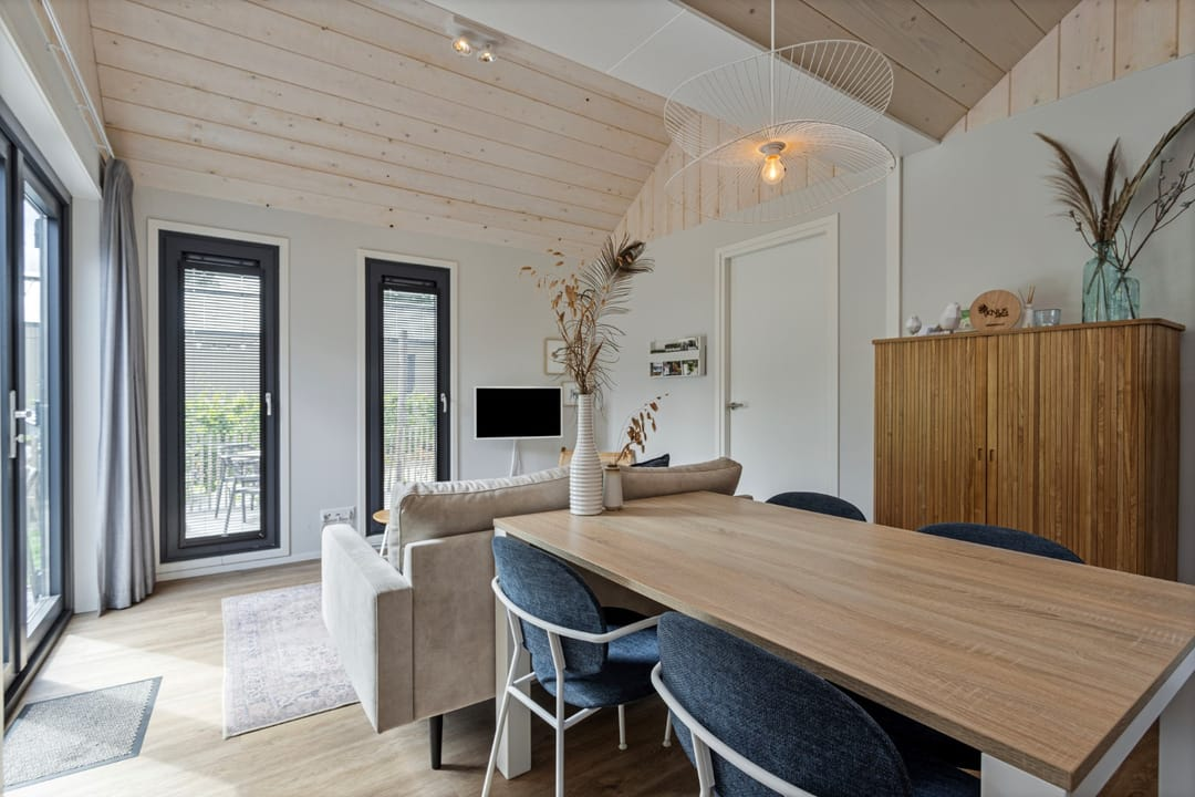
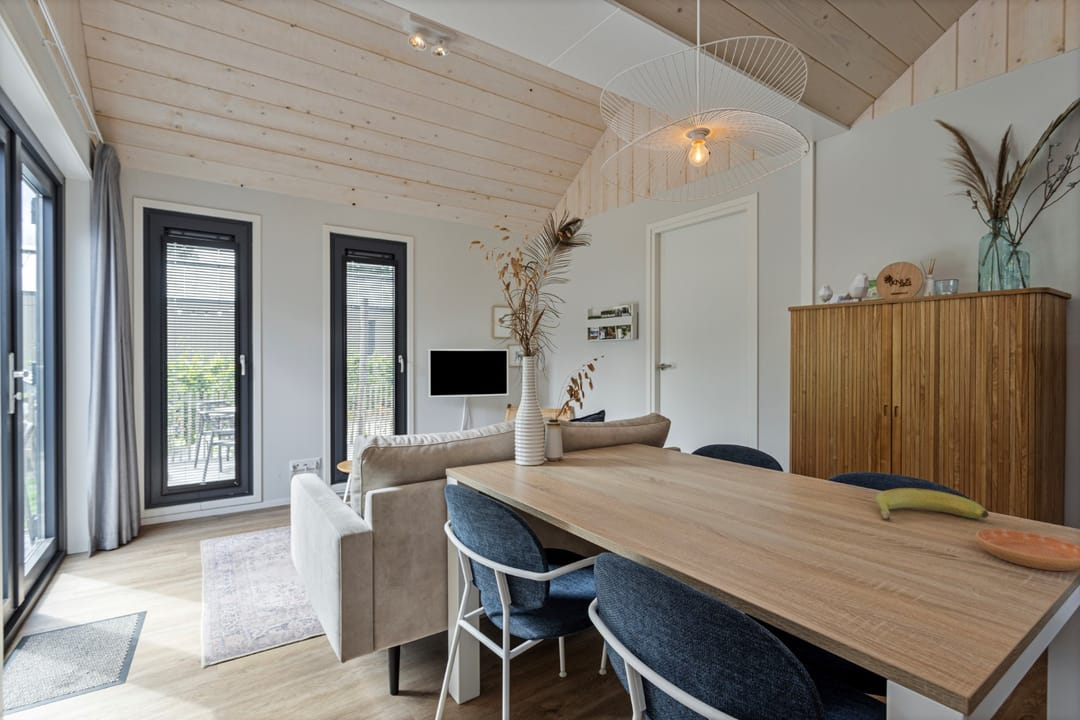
+ saucer [975,528,1080,572]
+ banana [874,487,990,521]
